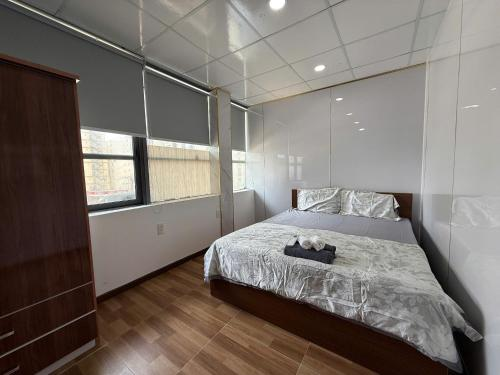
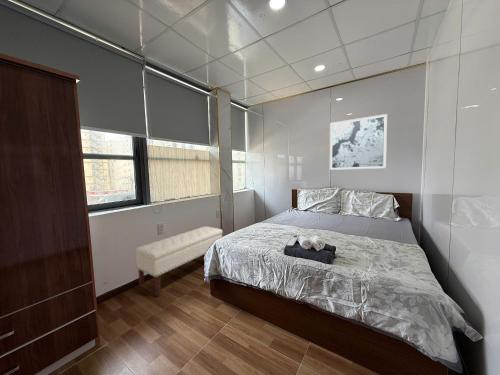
+ wall art [329,113,388,171]
+ bench [135,225,224,297]
